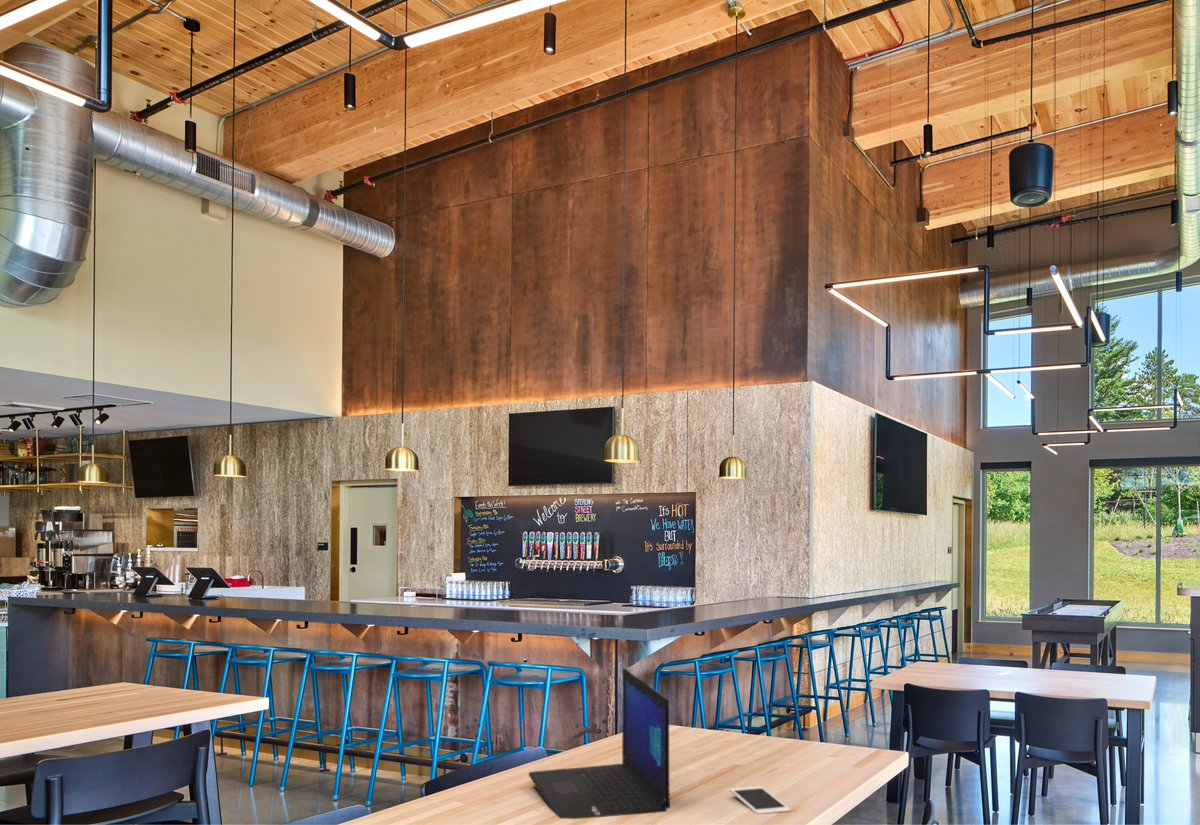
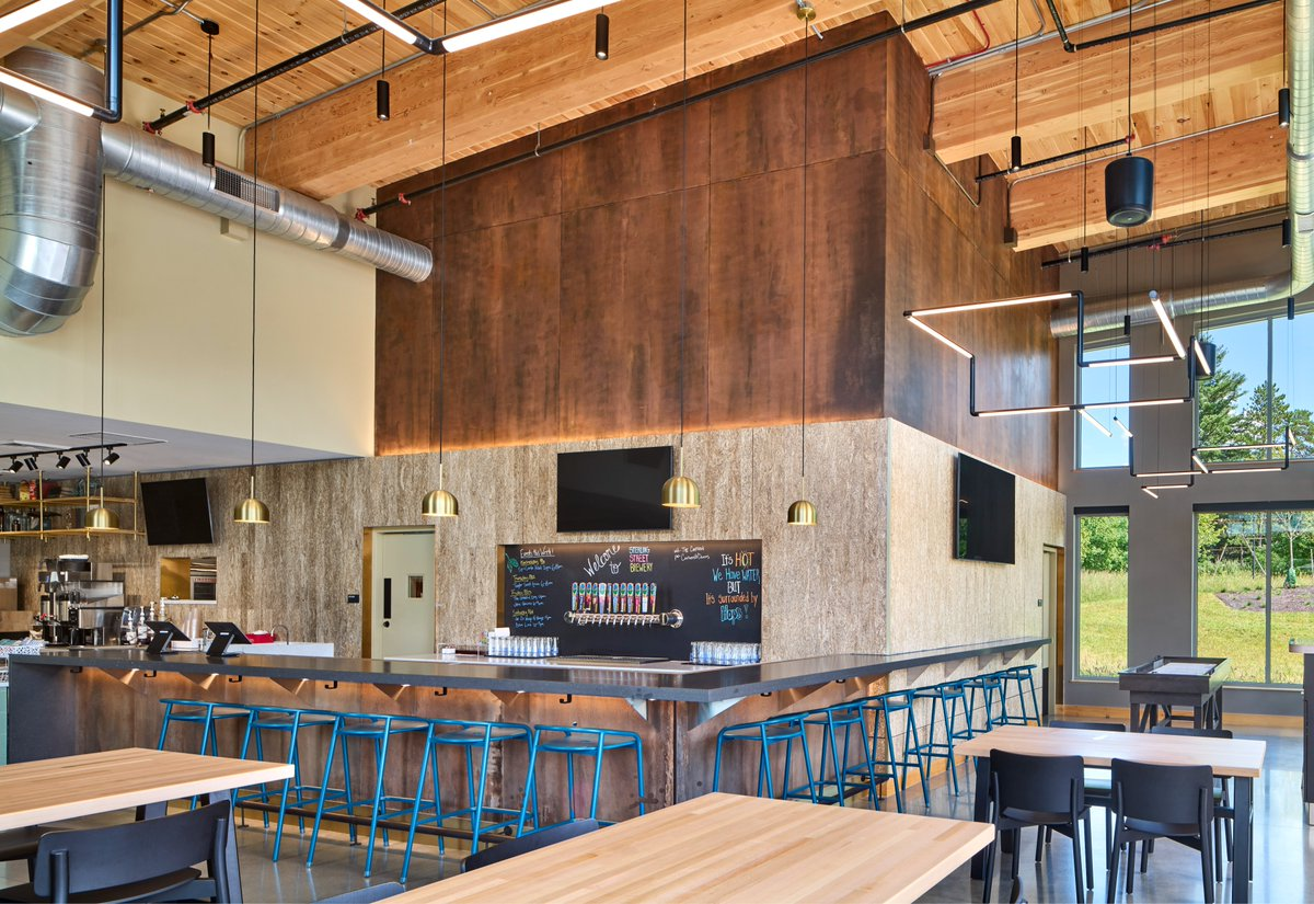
- cell phone [729,785,792,815]
- laptop [528,667,671,820]
